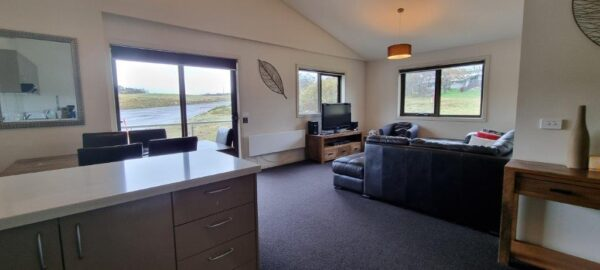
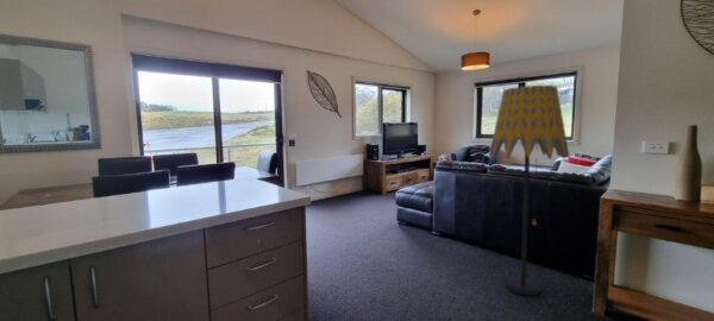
+ floor lamp [488,84,570,297]
